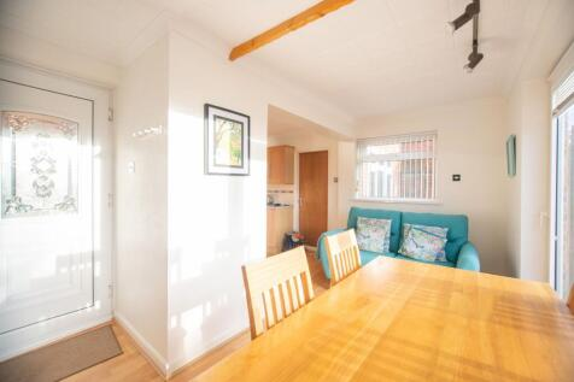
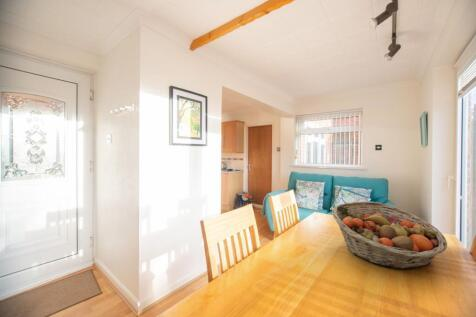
+ fruit basket [331,201,448,270]
